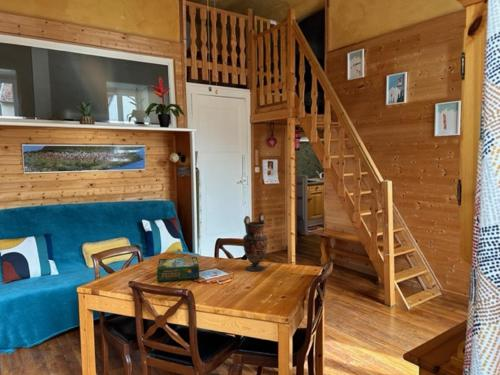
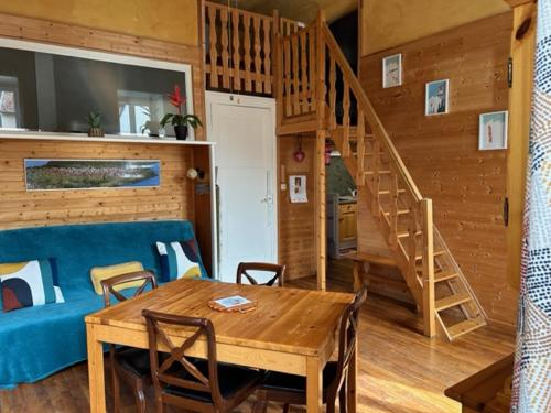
- board game [156,256,200,283]
- vase [242,212,268,272]
